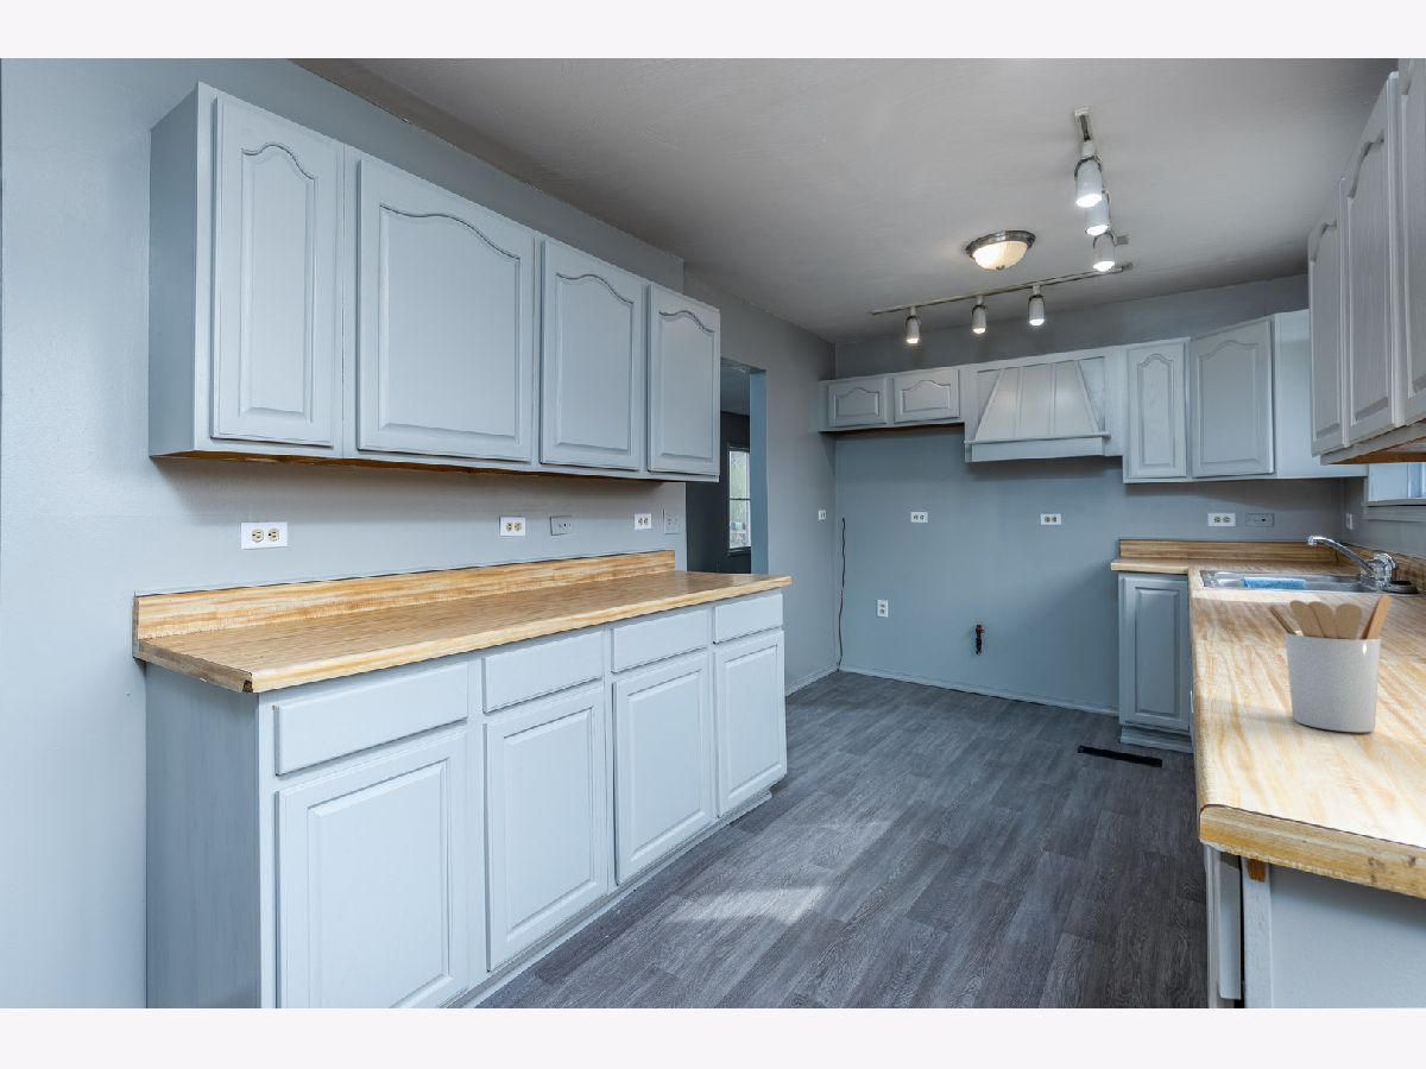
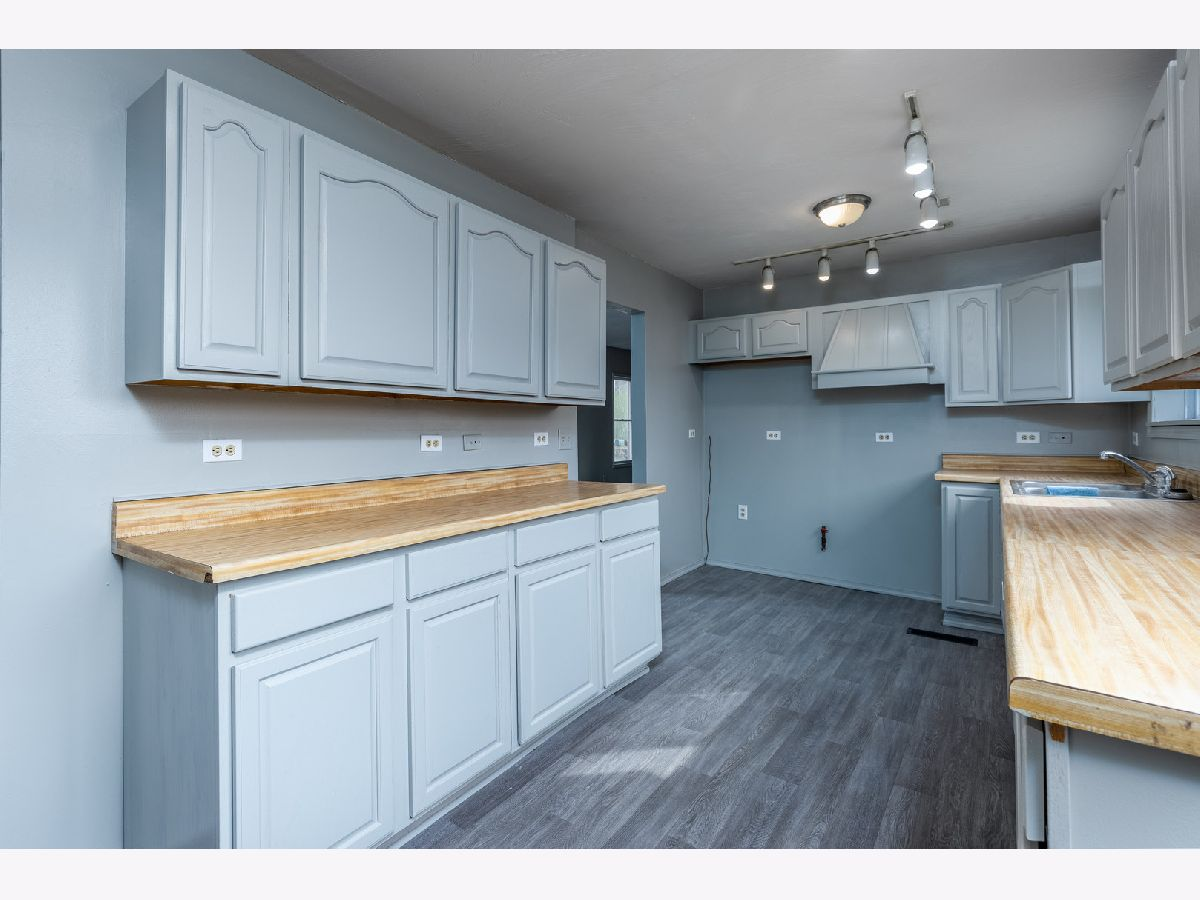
- utensil holder [1266,593,1393,734]
